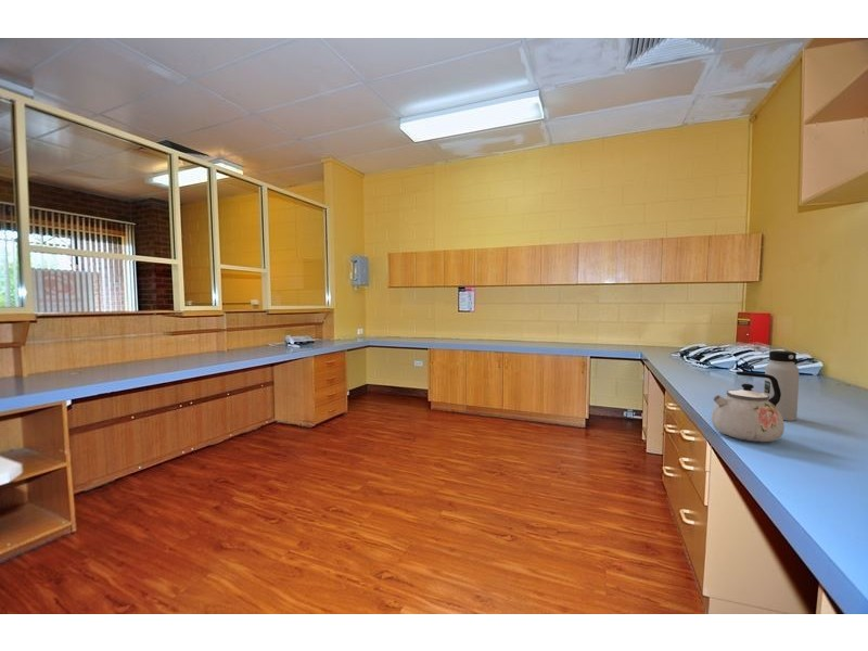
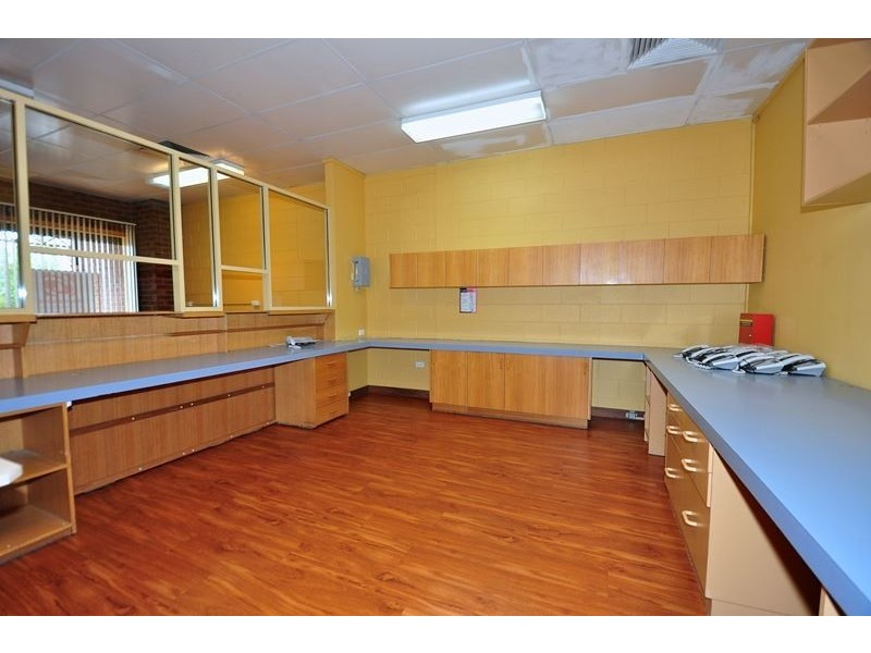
- water bottle [763,349,801,422]
- kettle [711,370,786,443]
